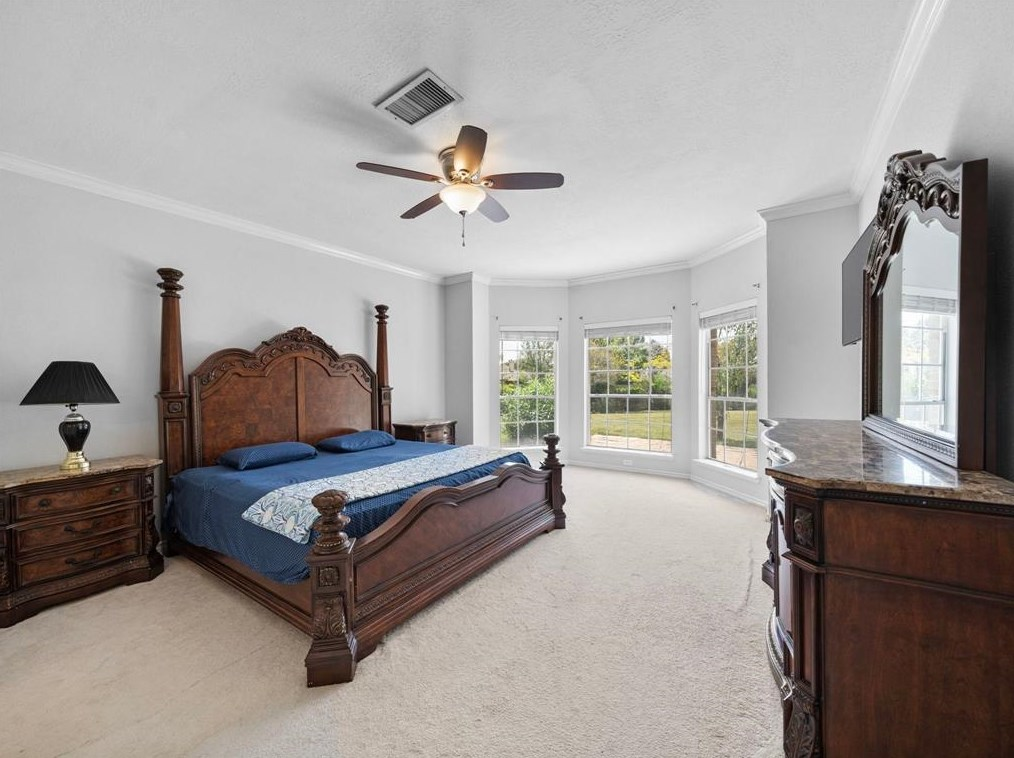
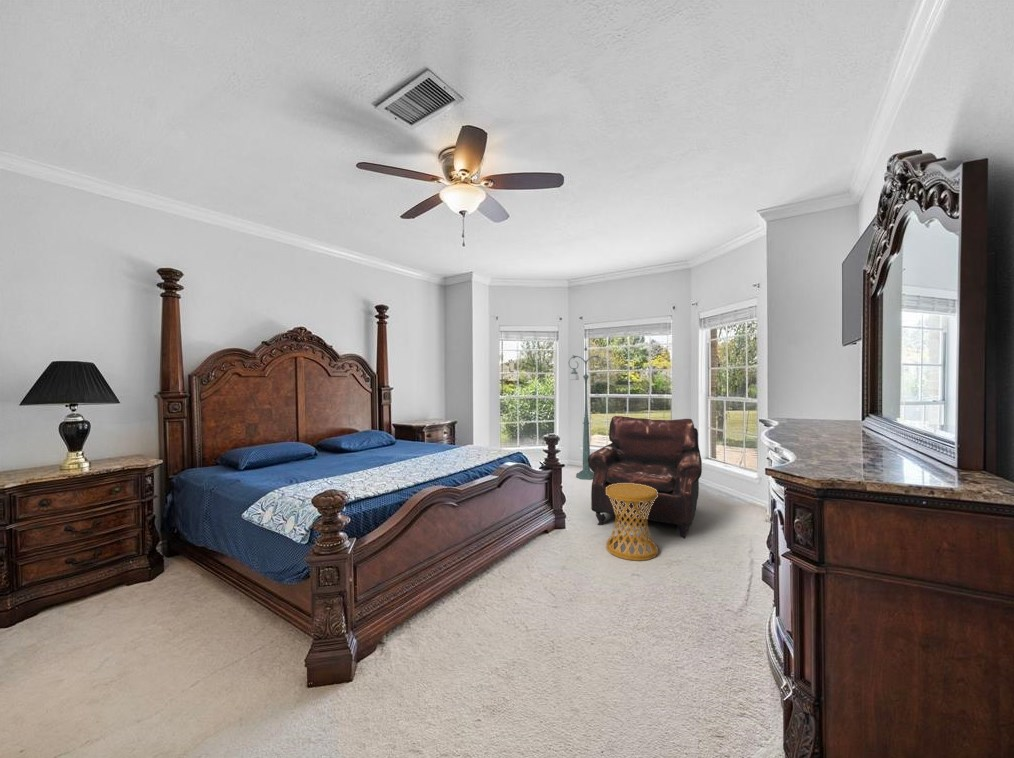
+ floor lamp [567,337,604,480]
+ side table [605,483,659,562]
+ leather [588,415,703,539]
